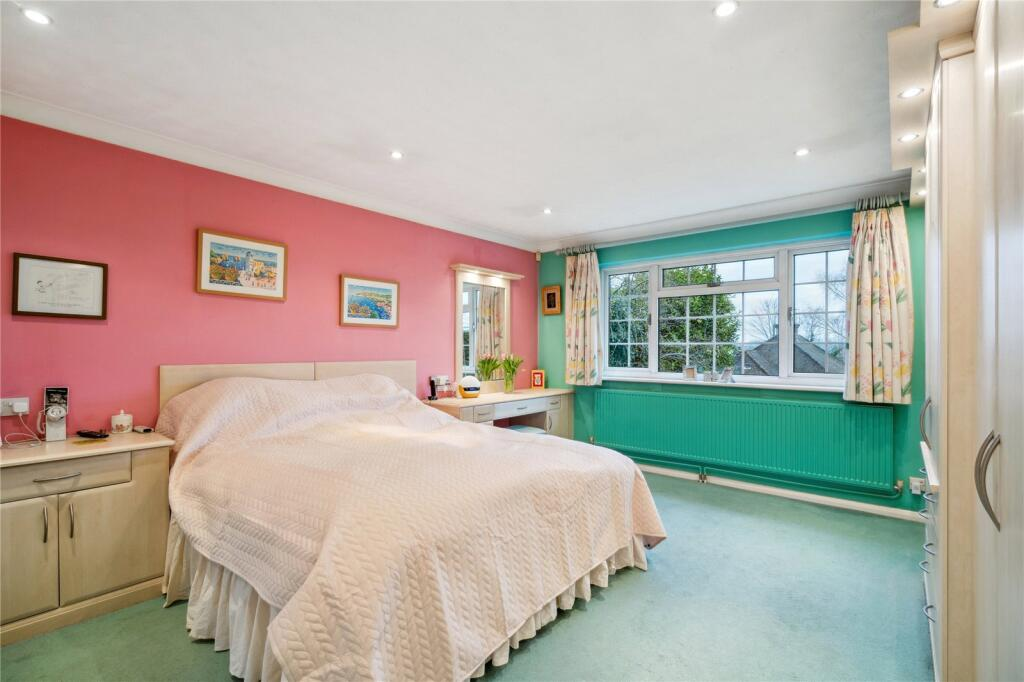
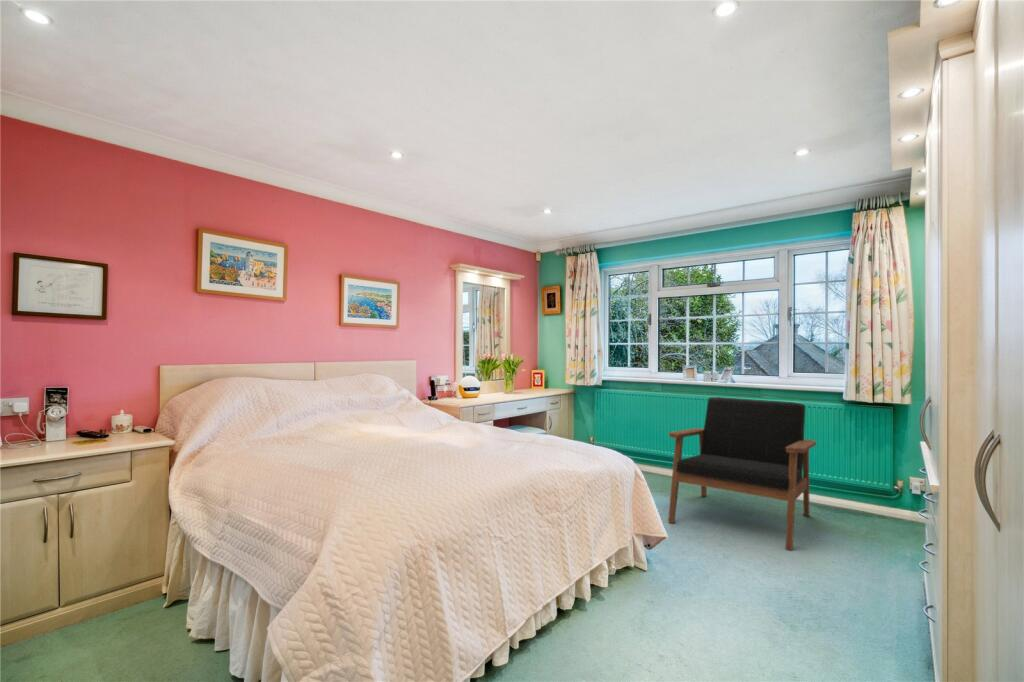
+ armchair [667,396,818,552]
